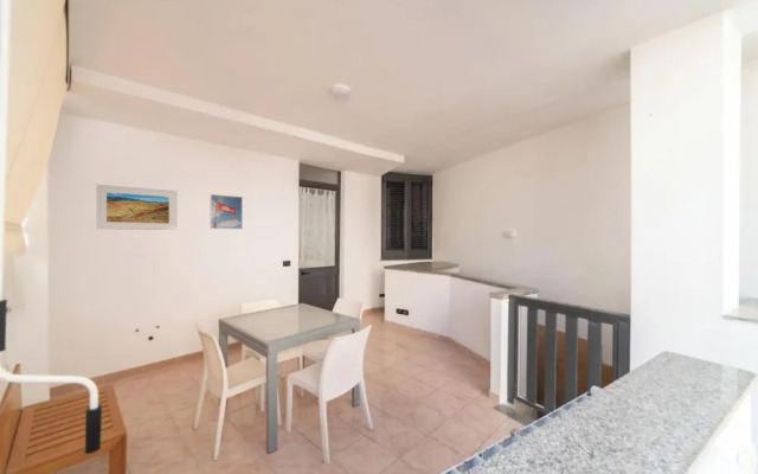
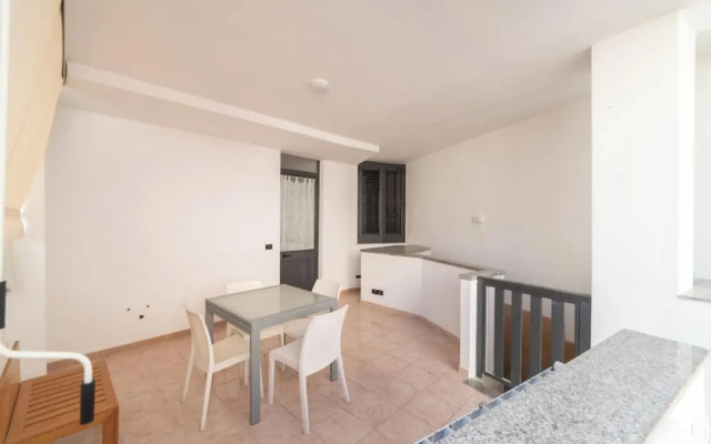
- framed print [96,184,178,231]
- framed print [210,193,244,230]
